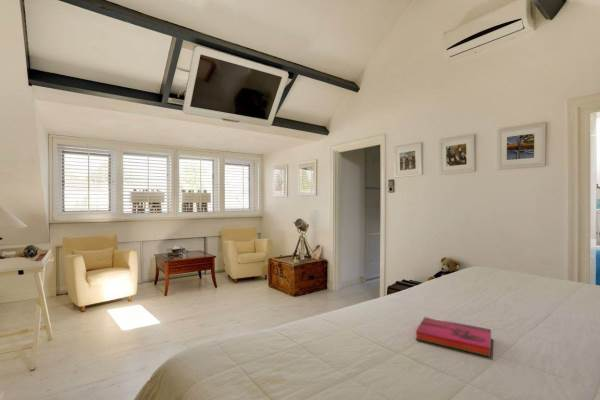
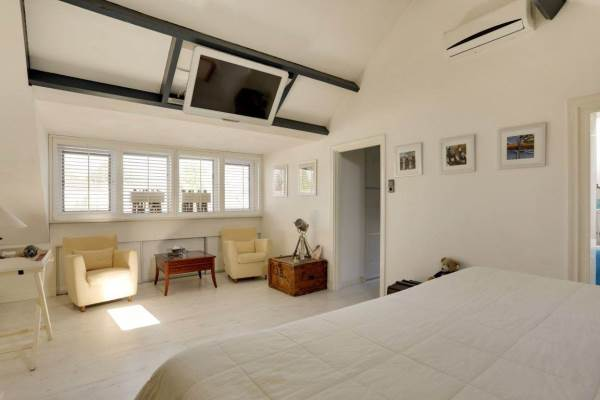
- hardback book [415,316,492,358]
